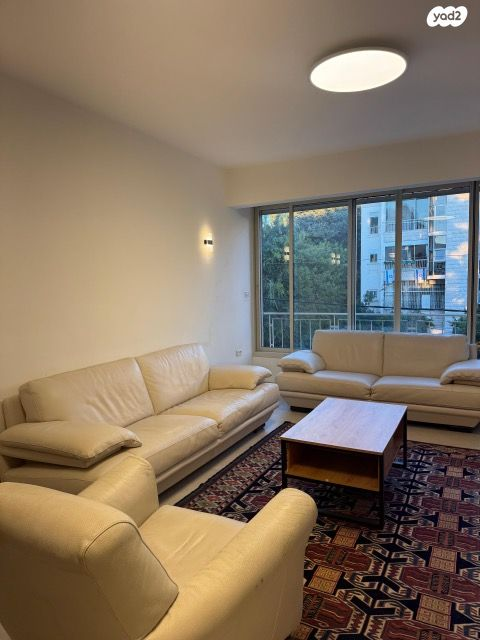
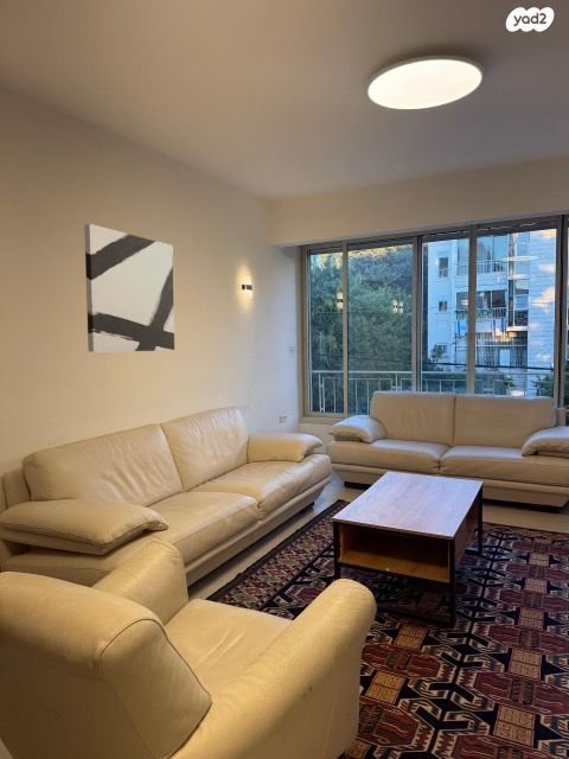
+ wall art [83,223,175,352]
